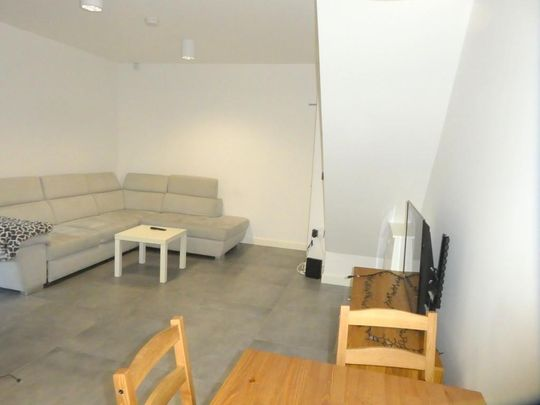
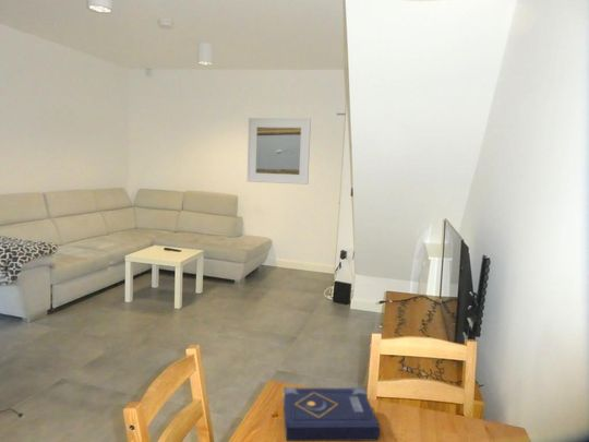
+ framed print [245,117,312,186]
+ book [283,386,381,442]
